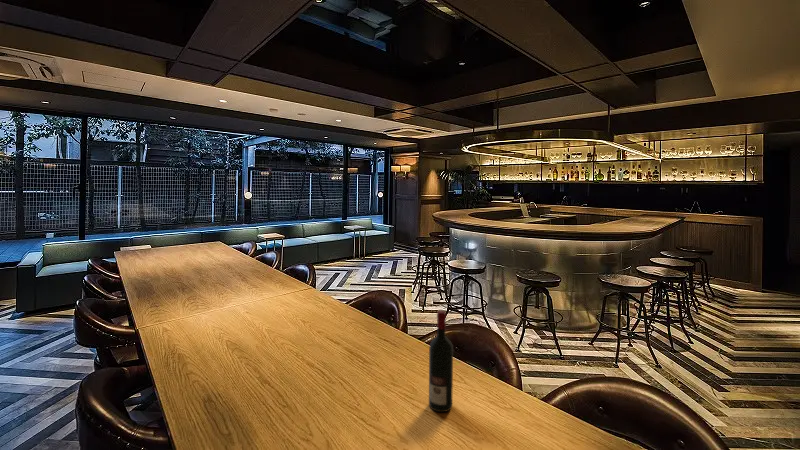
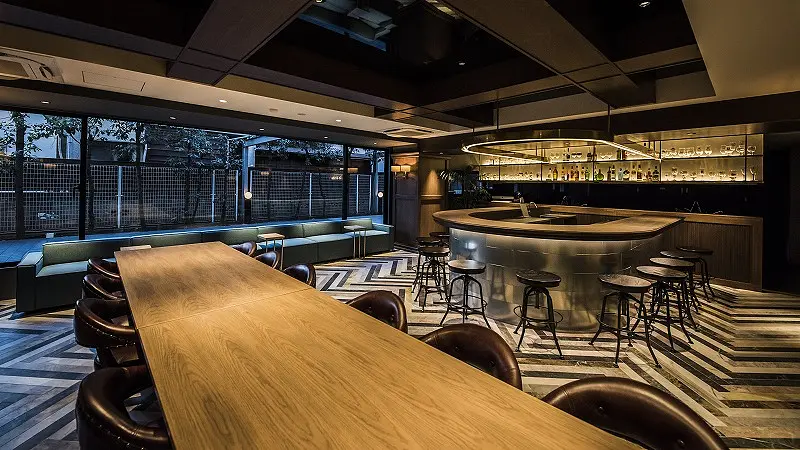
- alcohol [428,310,454,413]
